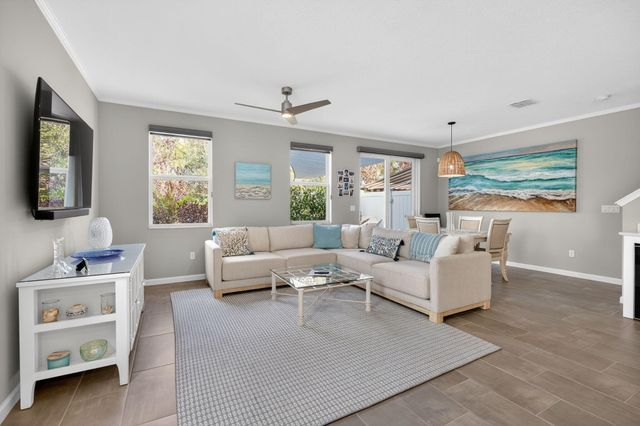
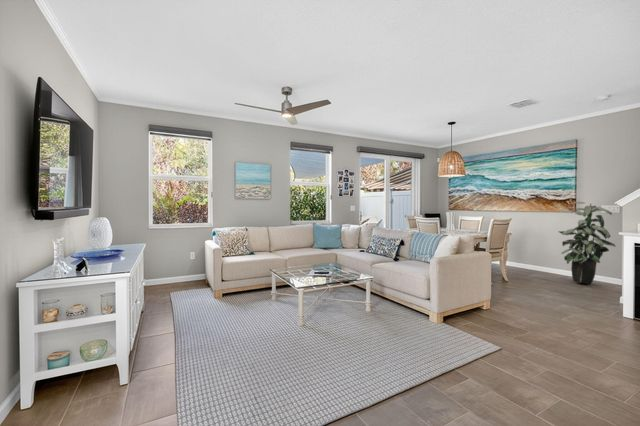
+ indoor plant [557,201,617,285]
